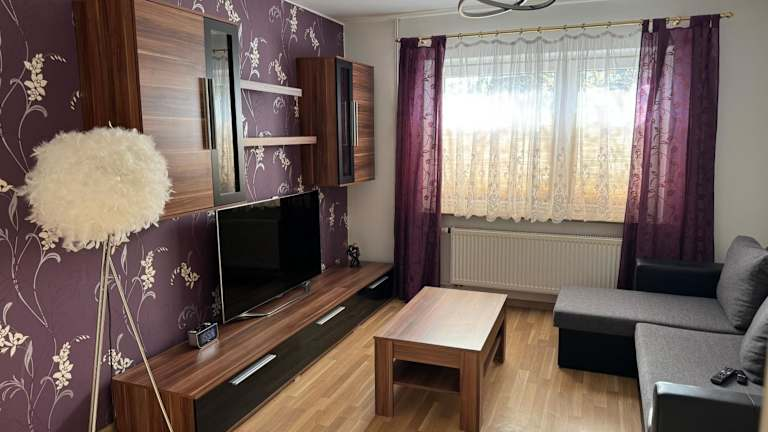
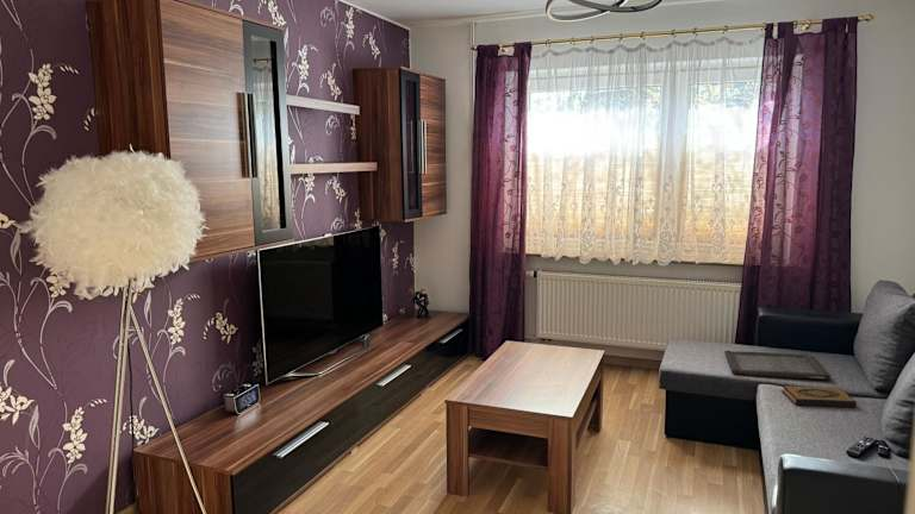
+ serving tray [723,350,832,381]
+ hardback book [782,384,858,408]
